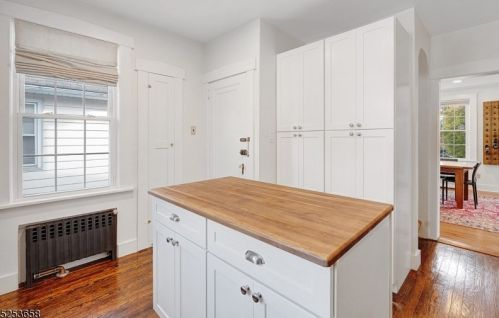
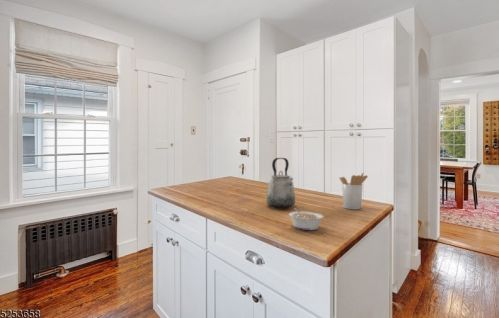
+ utensil holder [338,171,369,210]
+ legume [288,207,324,231]
+ kettle [265,157,296,209]
